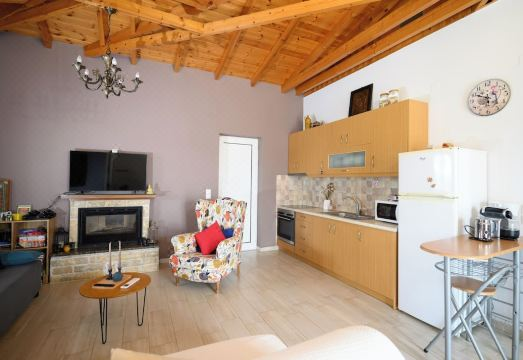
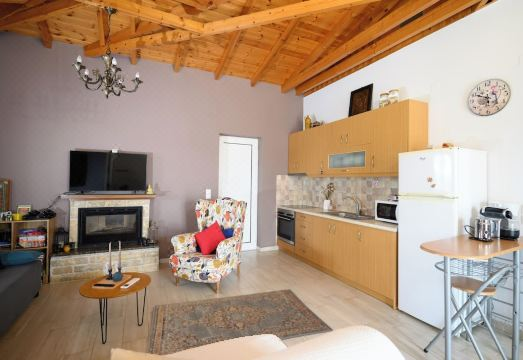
+ rug [145,288,334,355]
